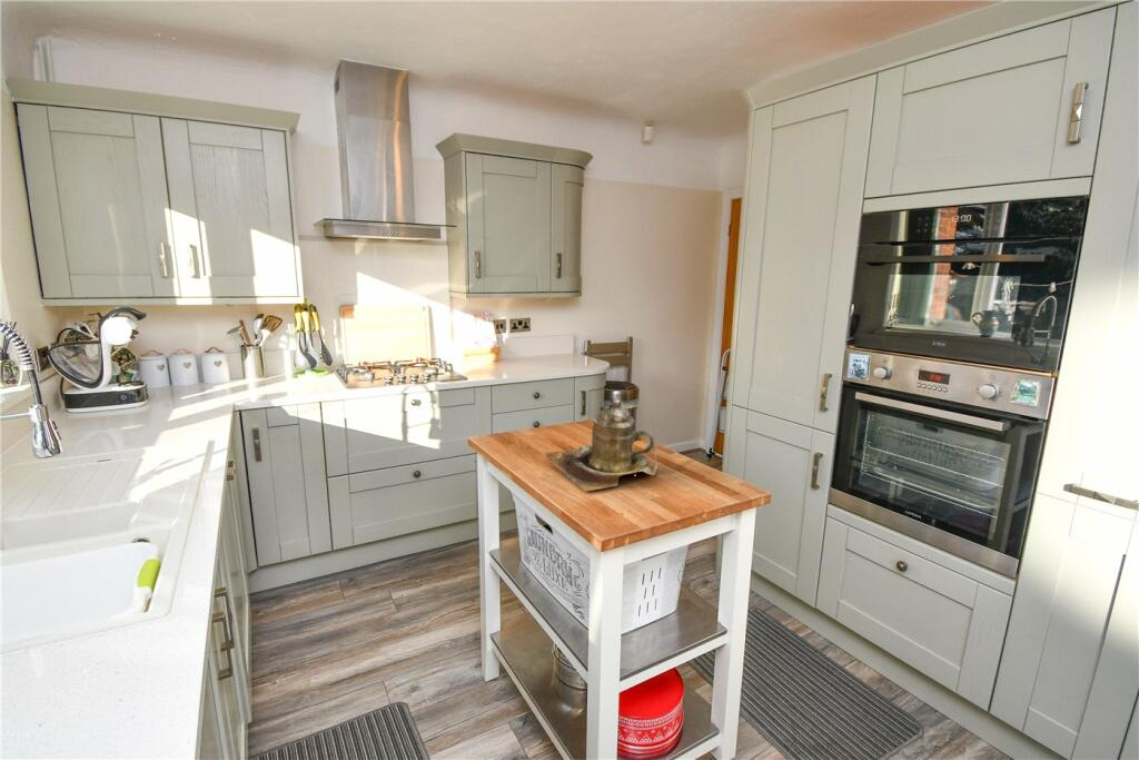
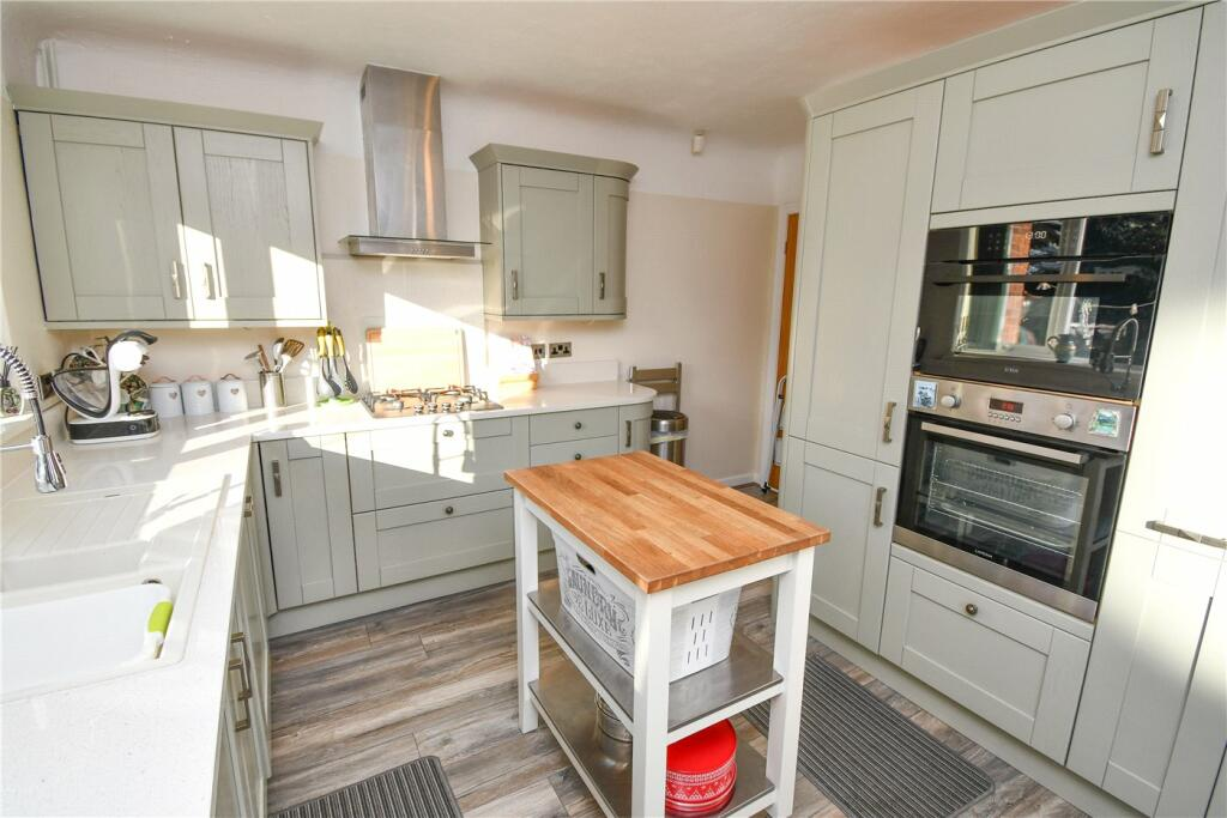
- teapot [544,397,658,493]
